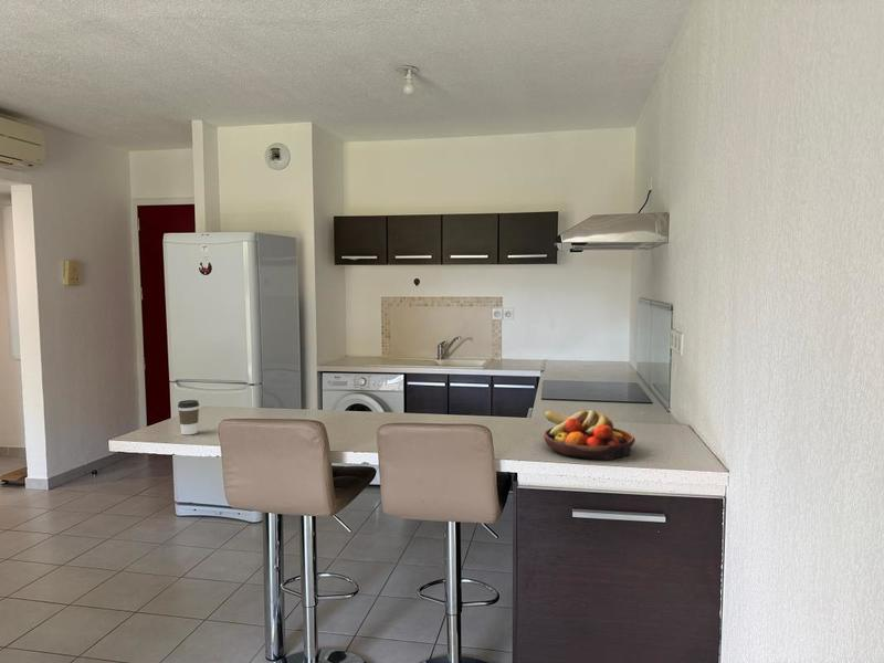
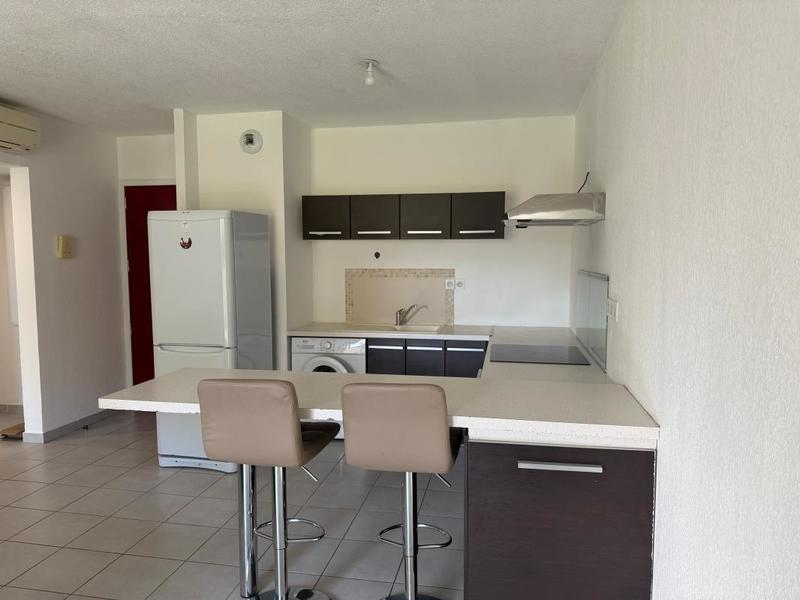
- fruit bowl [543,409,636,461]
- coffee cup [177,399,200,435]
